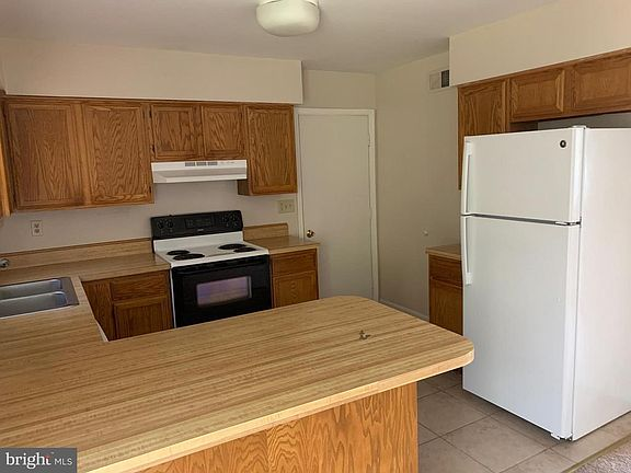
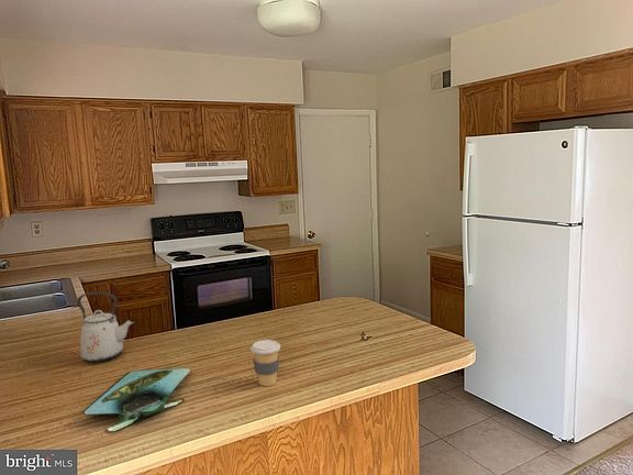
+ kettle [76,291,135,363]
+ coffee cup [249,339,281,387]
+ platter [82,367,191,432]
